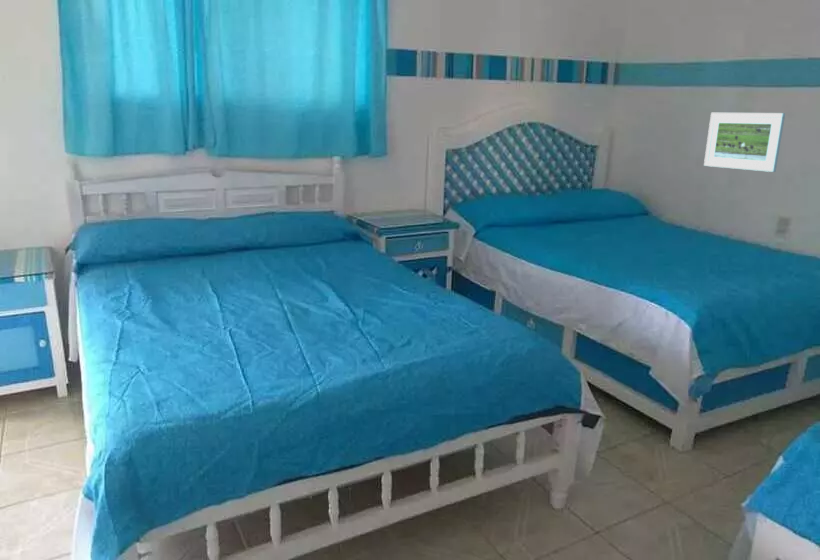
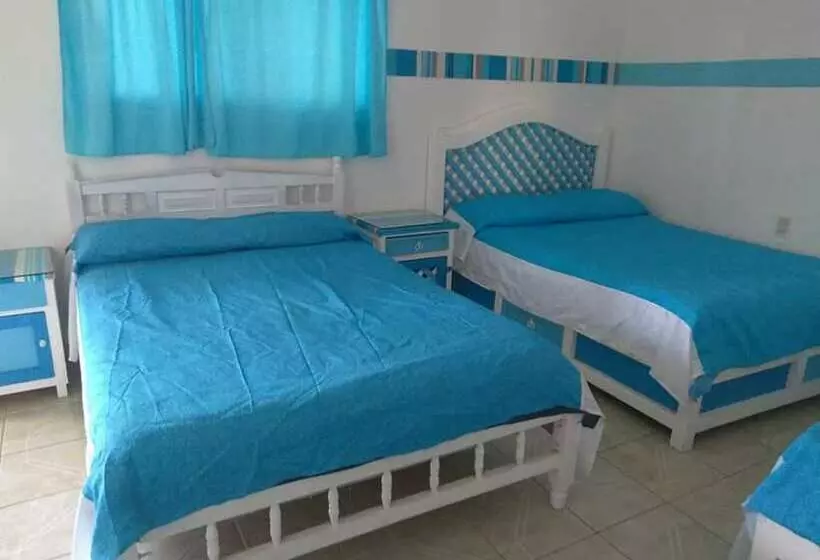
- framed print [703,112,786,173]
